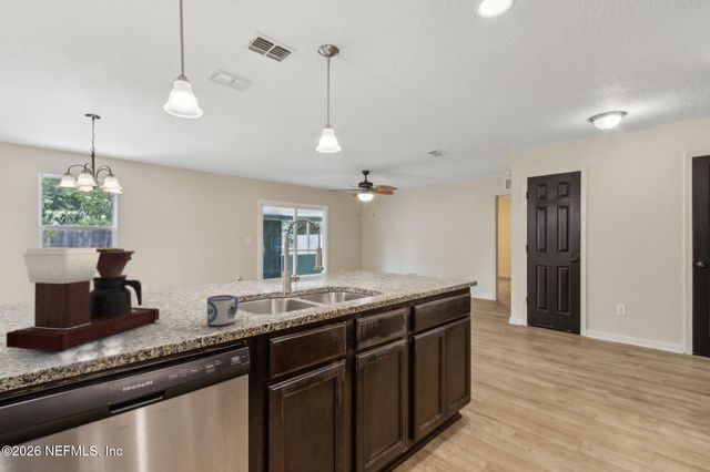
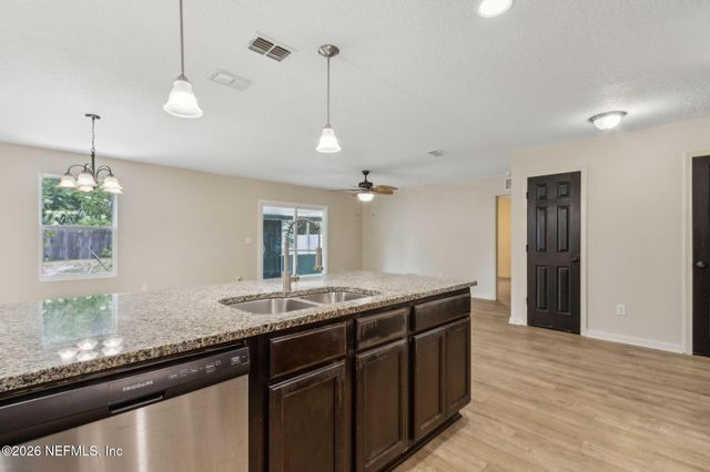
- mug [206,294,239,327]
- coffee maker [6,246,160,352]
